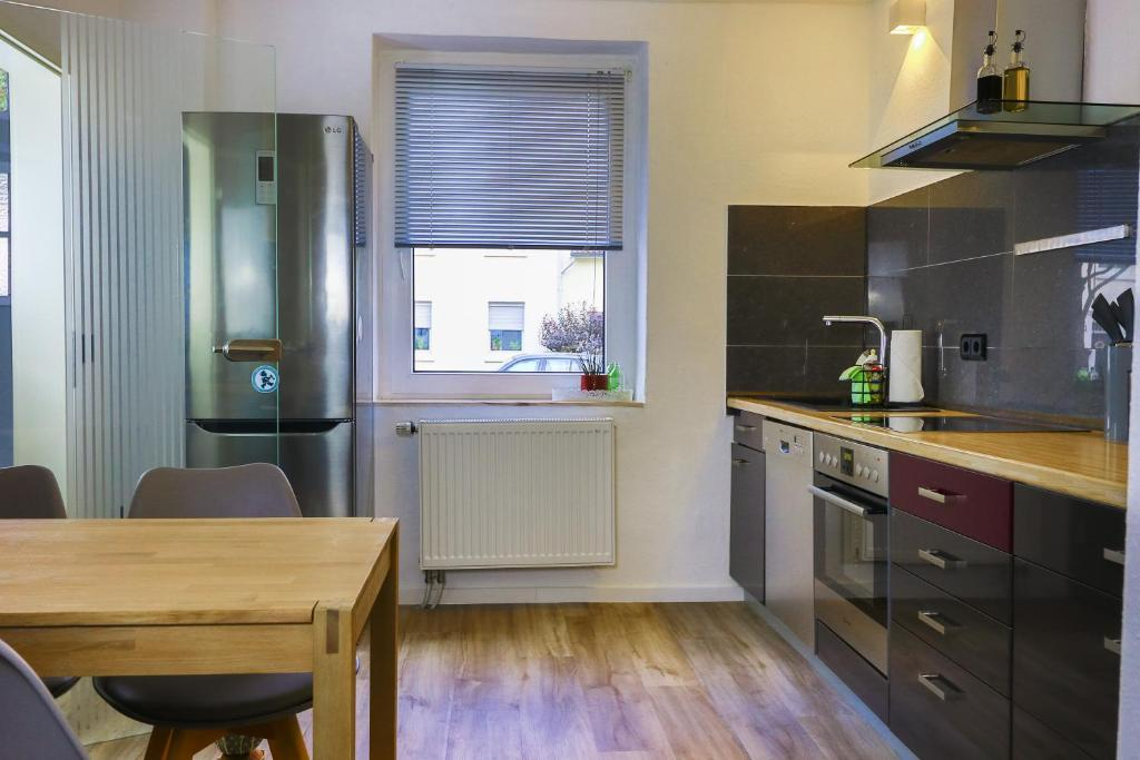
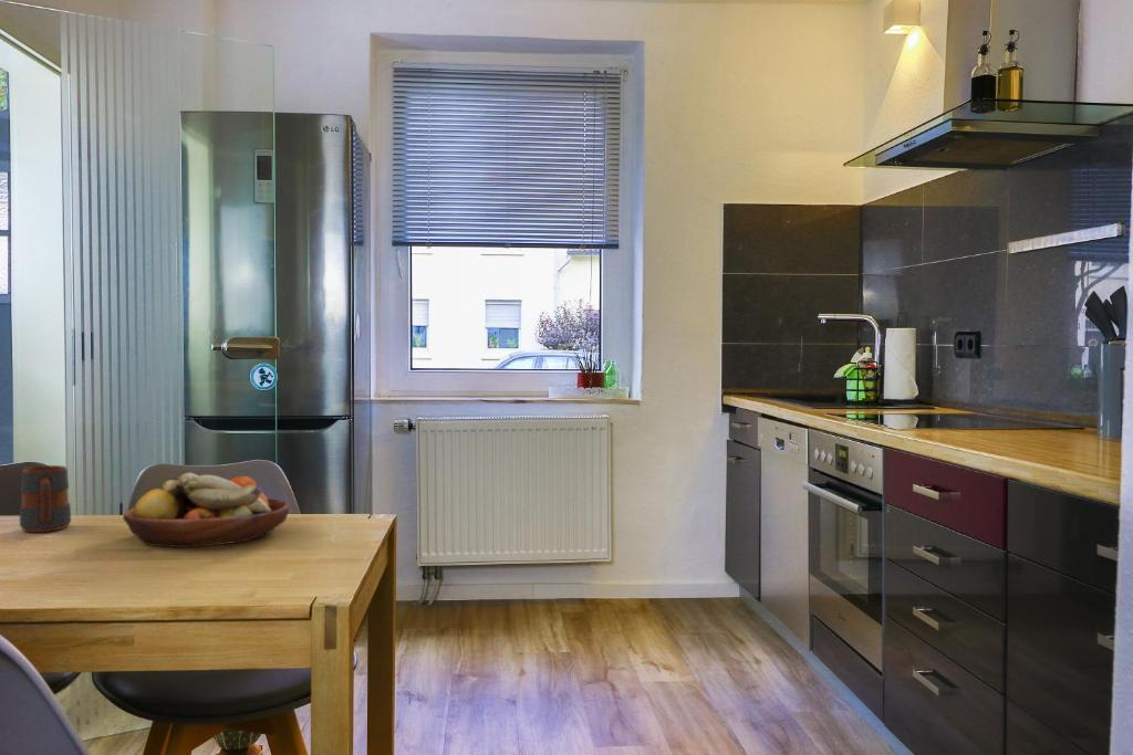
+ fruit bowl [122,472,290,548]
+ mug [19,464,72,533]
